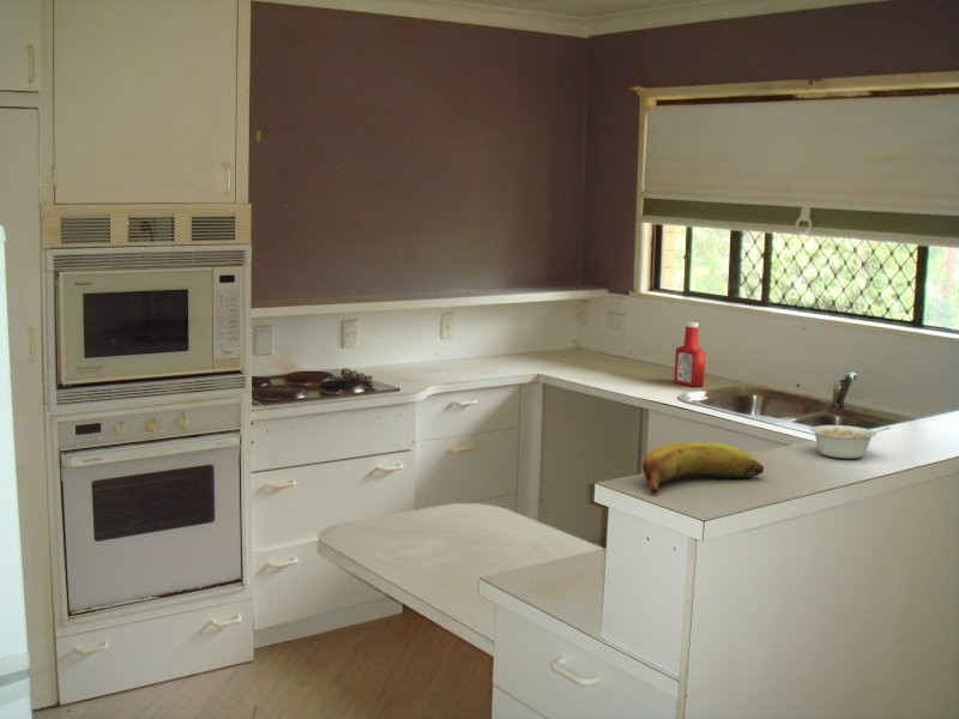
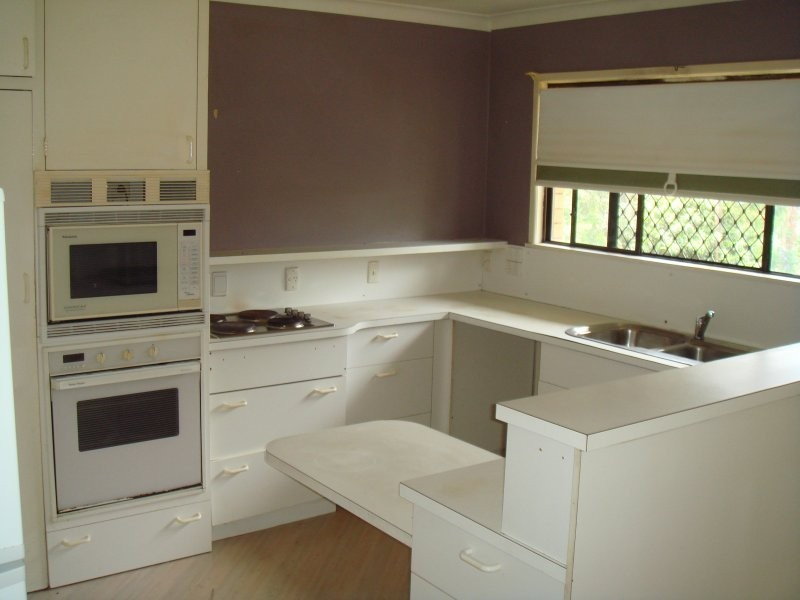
- legume [809,424,891,459]
- soap bottle [672,321,707,387]
- fruit [641,440,765,495]
